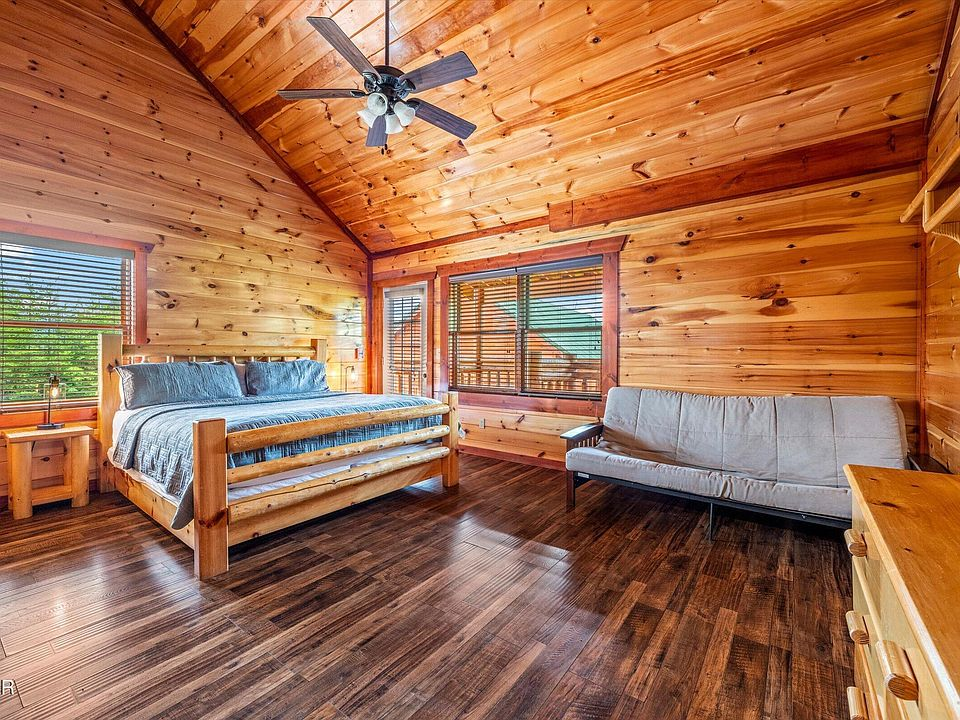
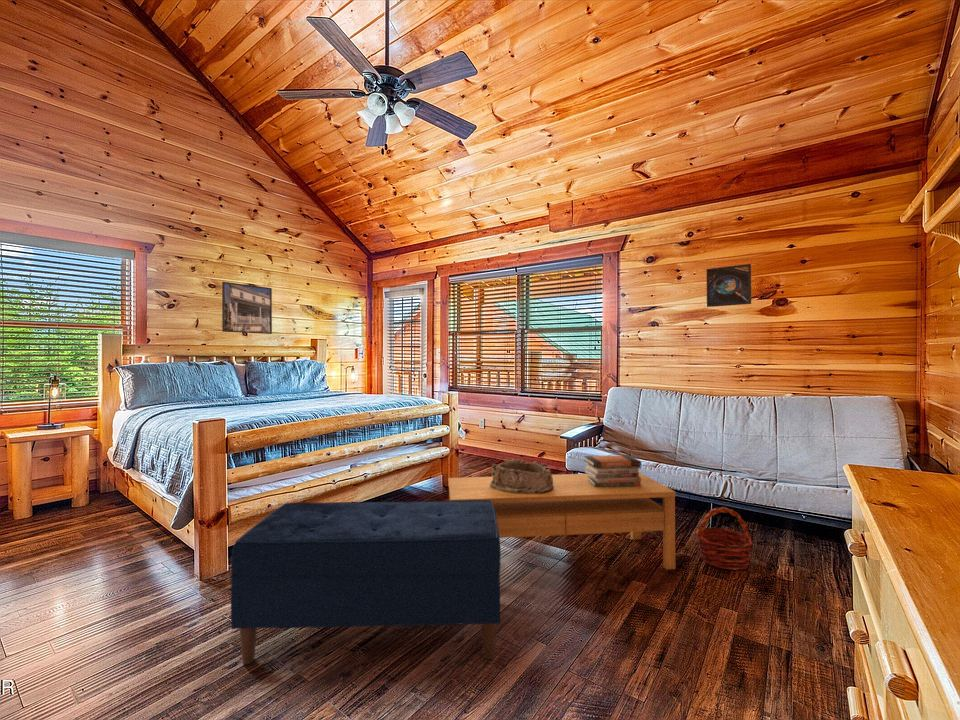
+ book stack [583,454,642,487]
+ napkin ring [490,458,554,494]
+ coffee table [447,471,677,570]
+ basket [695,506,754,571]
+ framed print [705,263,752,308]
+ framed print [221,281,273,335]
+ bench [230,500,502,665]
